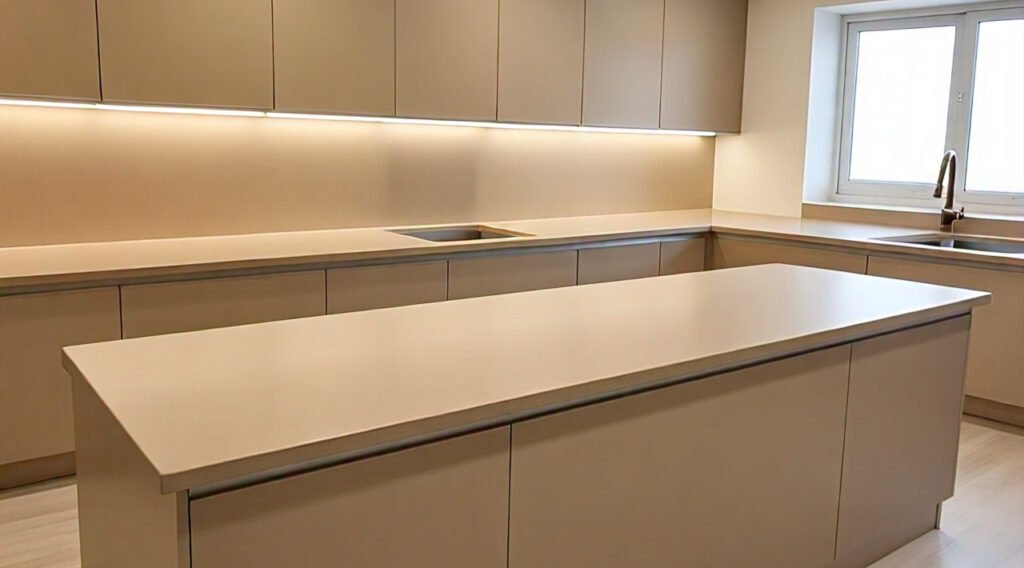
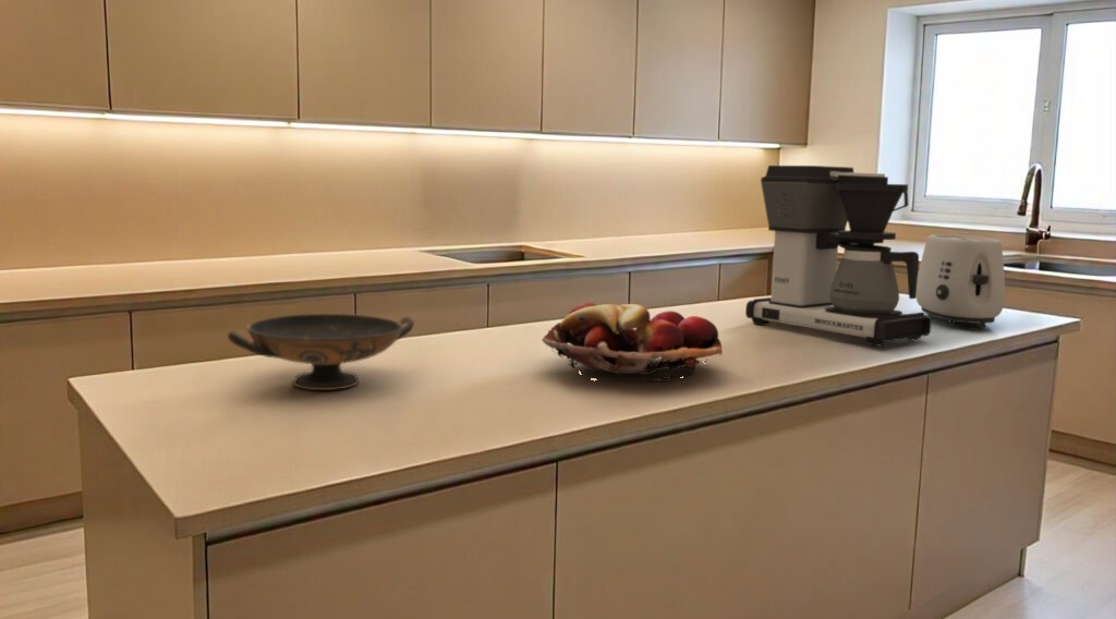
+ toaster [915,233,1006,328]
+ decorative bowl [227,313,415,391]
+ coffee maker [744,165,933,348]
+ fruit basket [541,302,724,384]
